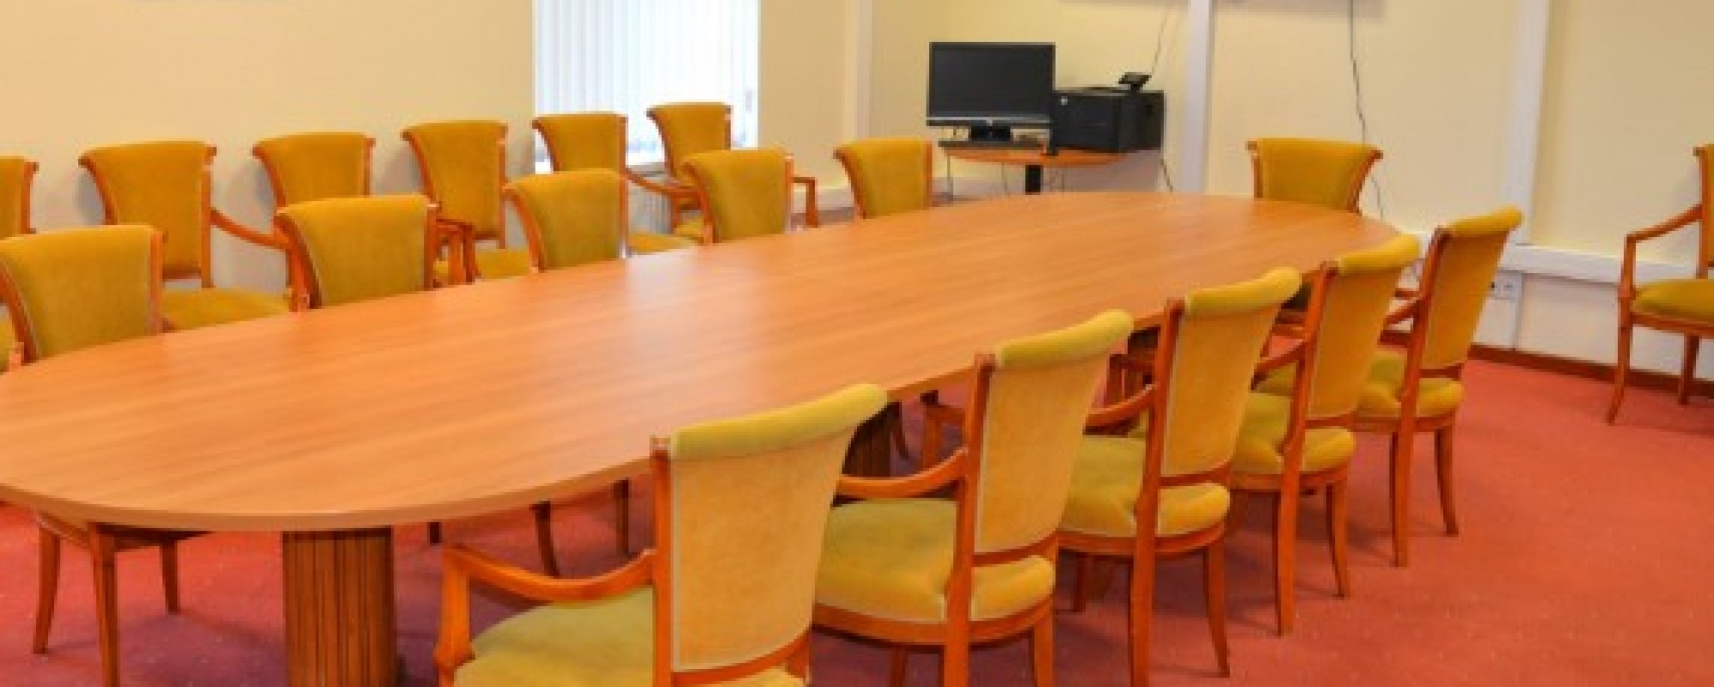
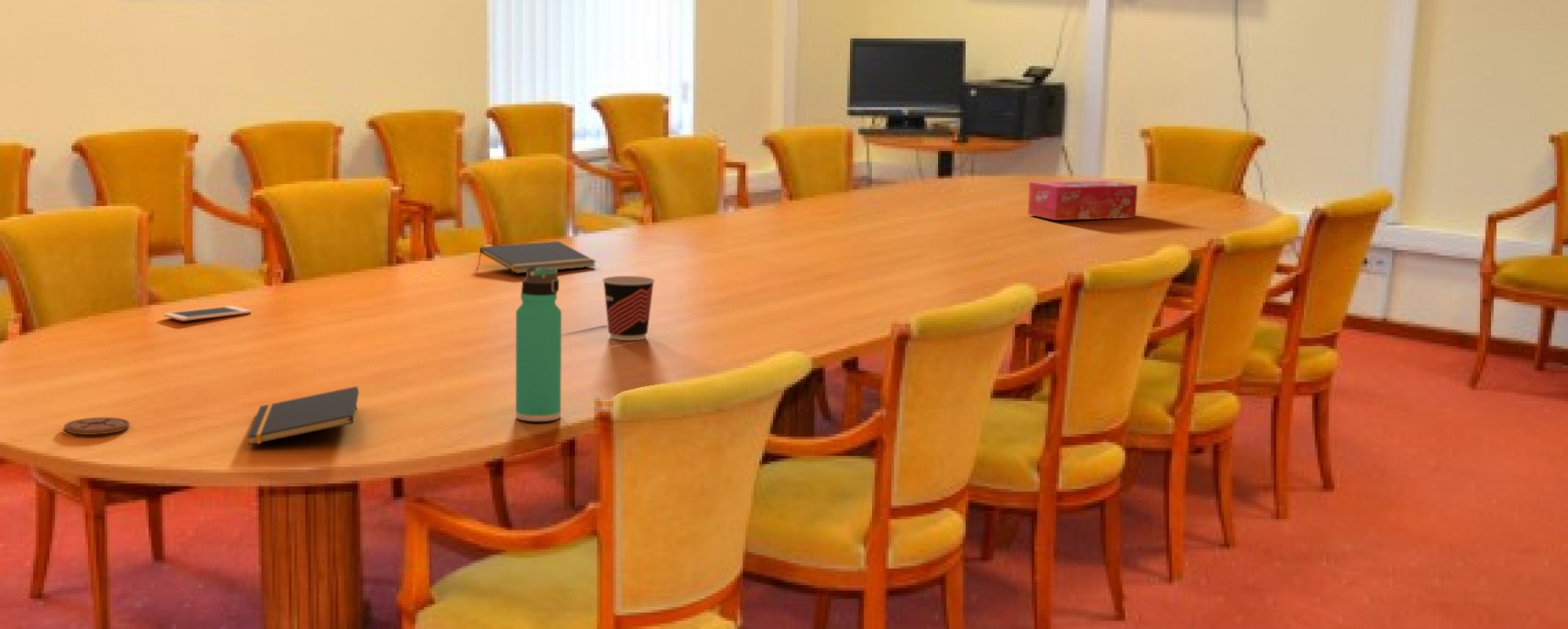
+ coaster [63,417,131,436]
+ notepad [246,386,359,446]
+ thermos bottle [515,267,562,422]
+ cup [602,275,656,341]
+ notepad [477,241,597,274]
+ cell phone [163,305,252,322]
+ tissue box [1027,180,1139,221]
